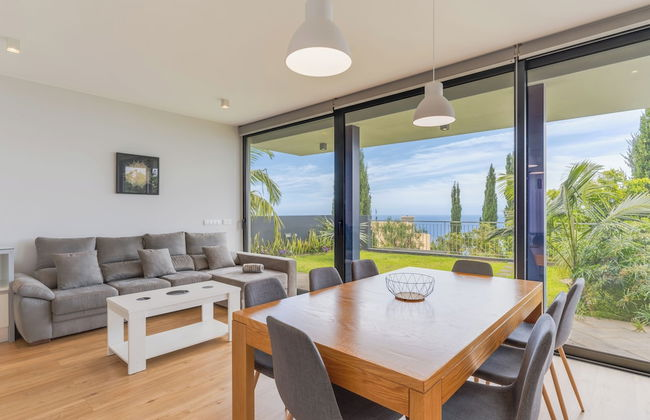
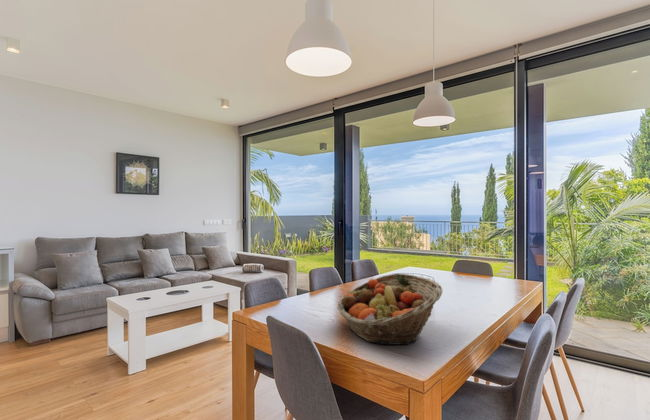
+ fruit basket [336,272,444,346]
